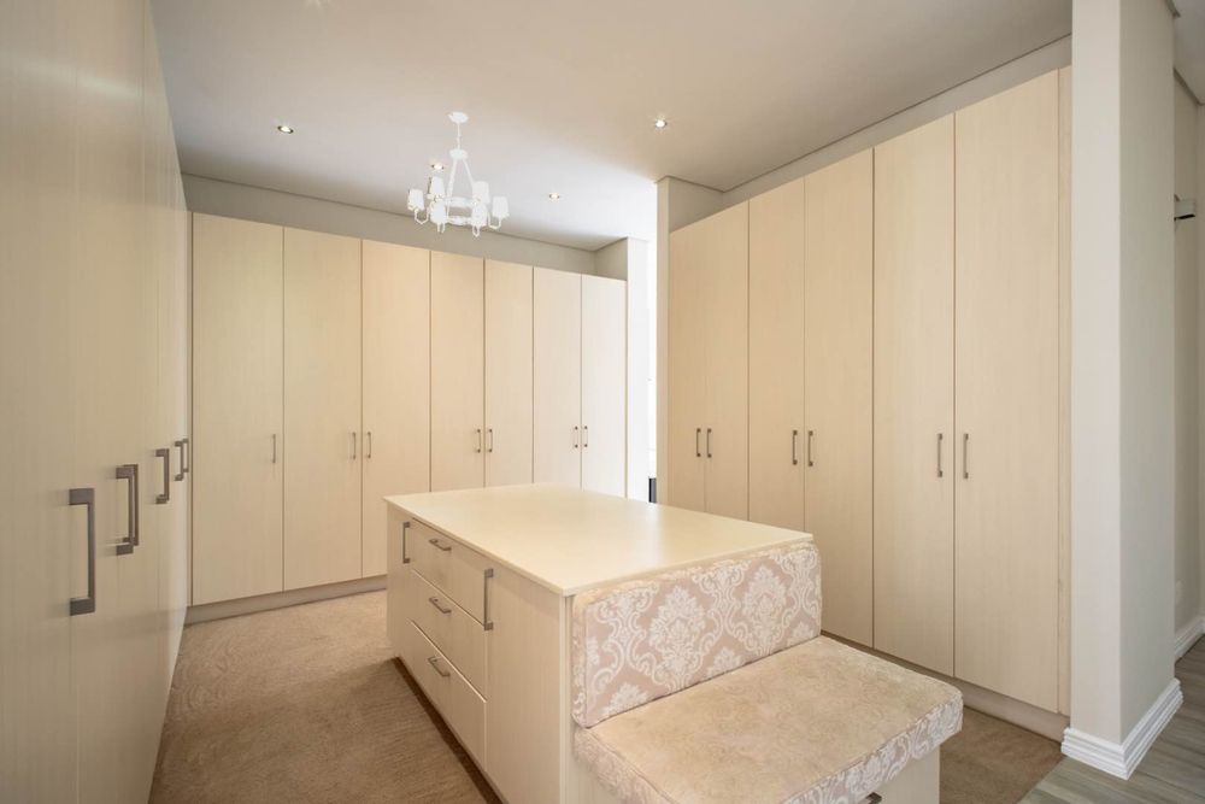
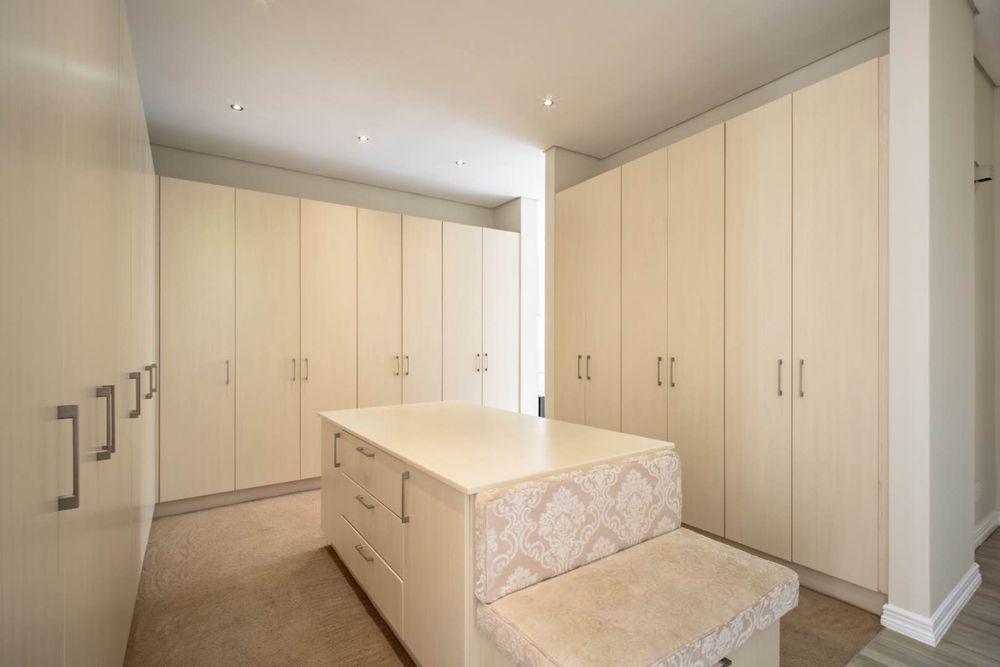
- chandelier [406,111,510,237]
